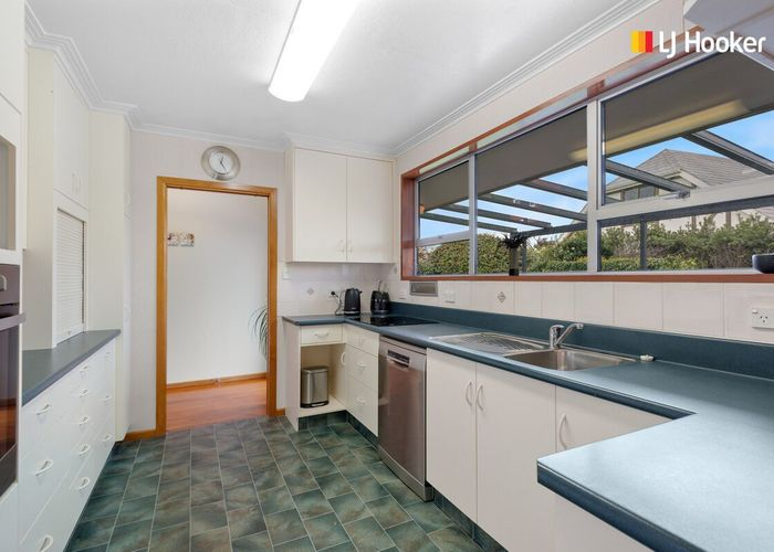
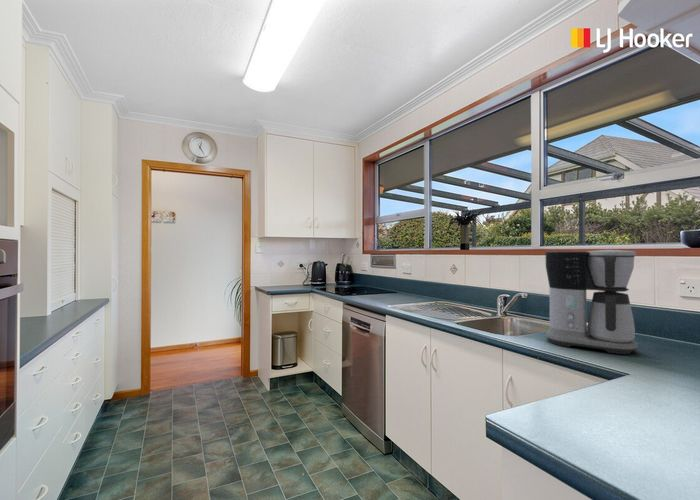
+ coffee maker [545,249,639,355]
